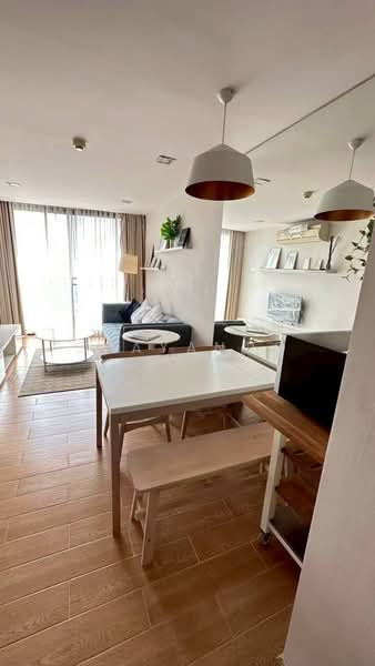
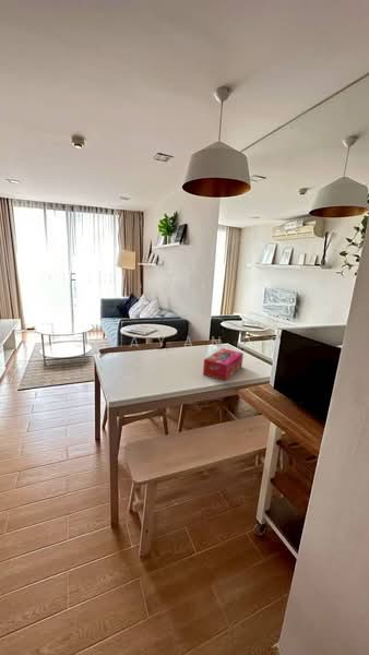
+ tissue box [202,347,245,382]
